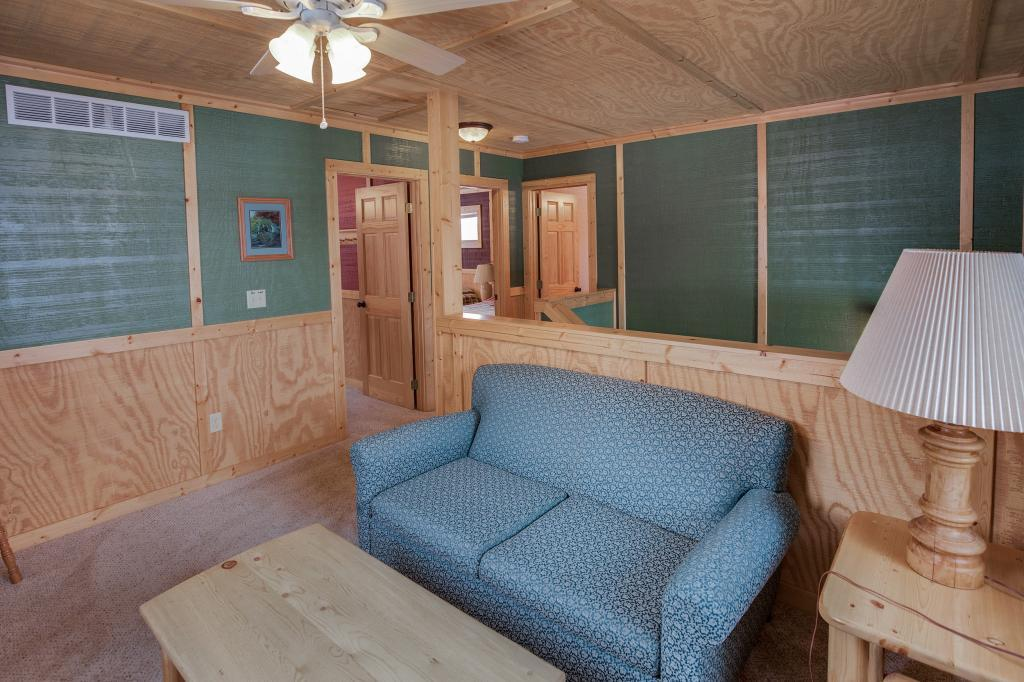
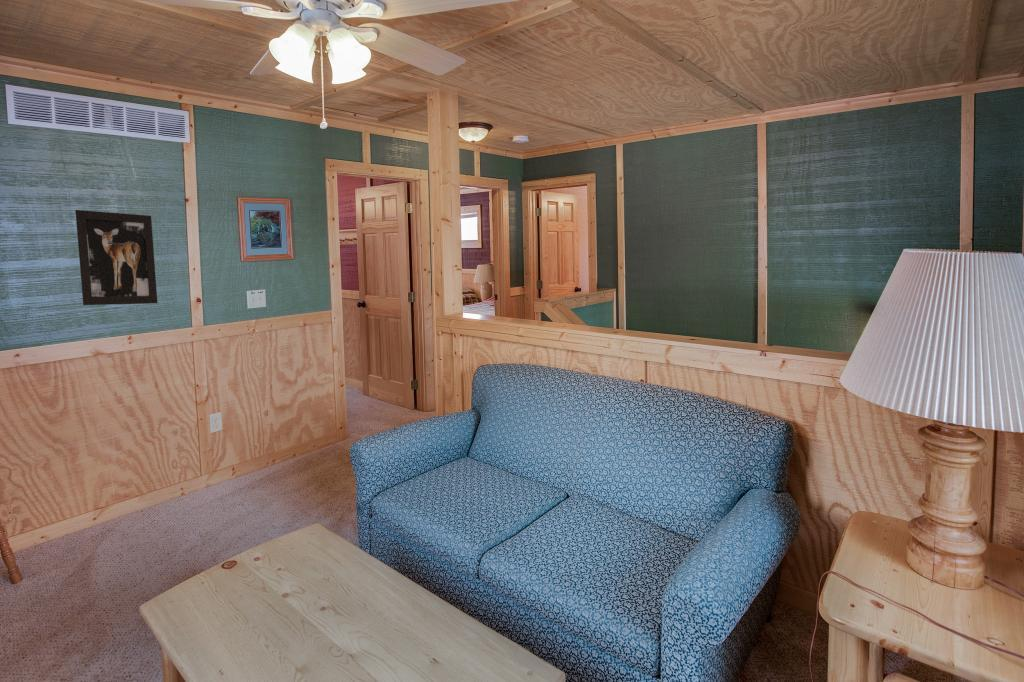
+ wall art [74,209,158,306]
